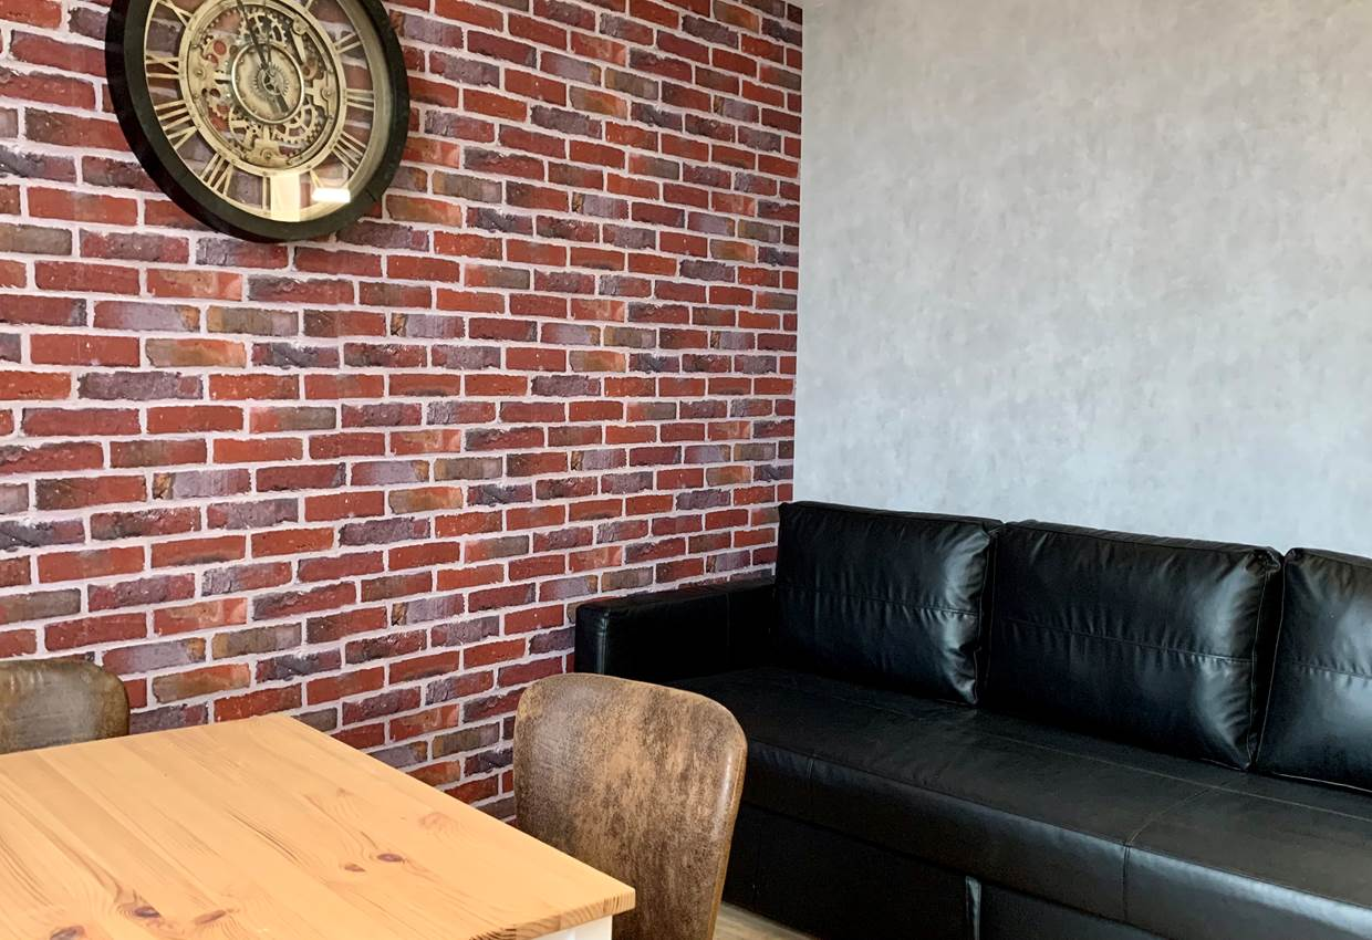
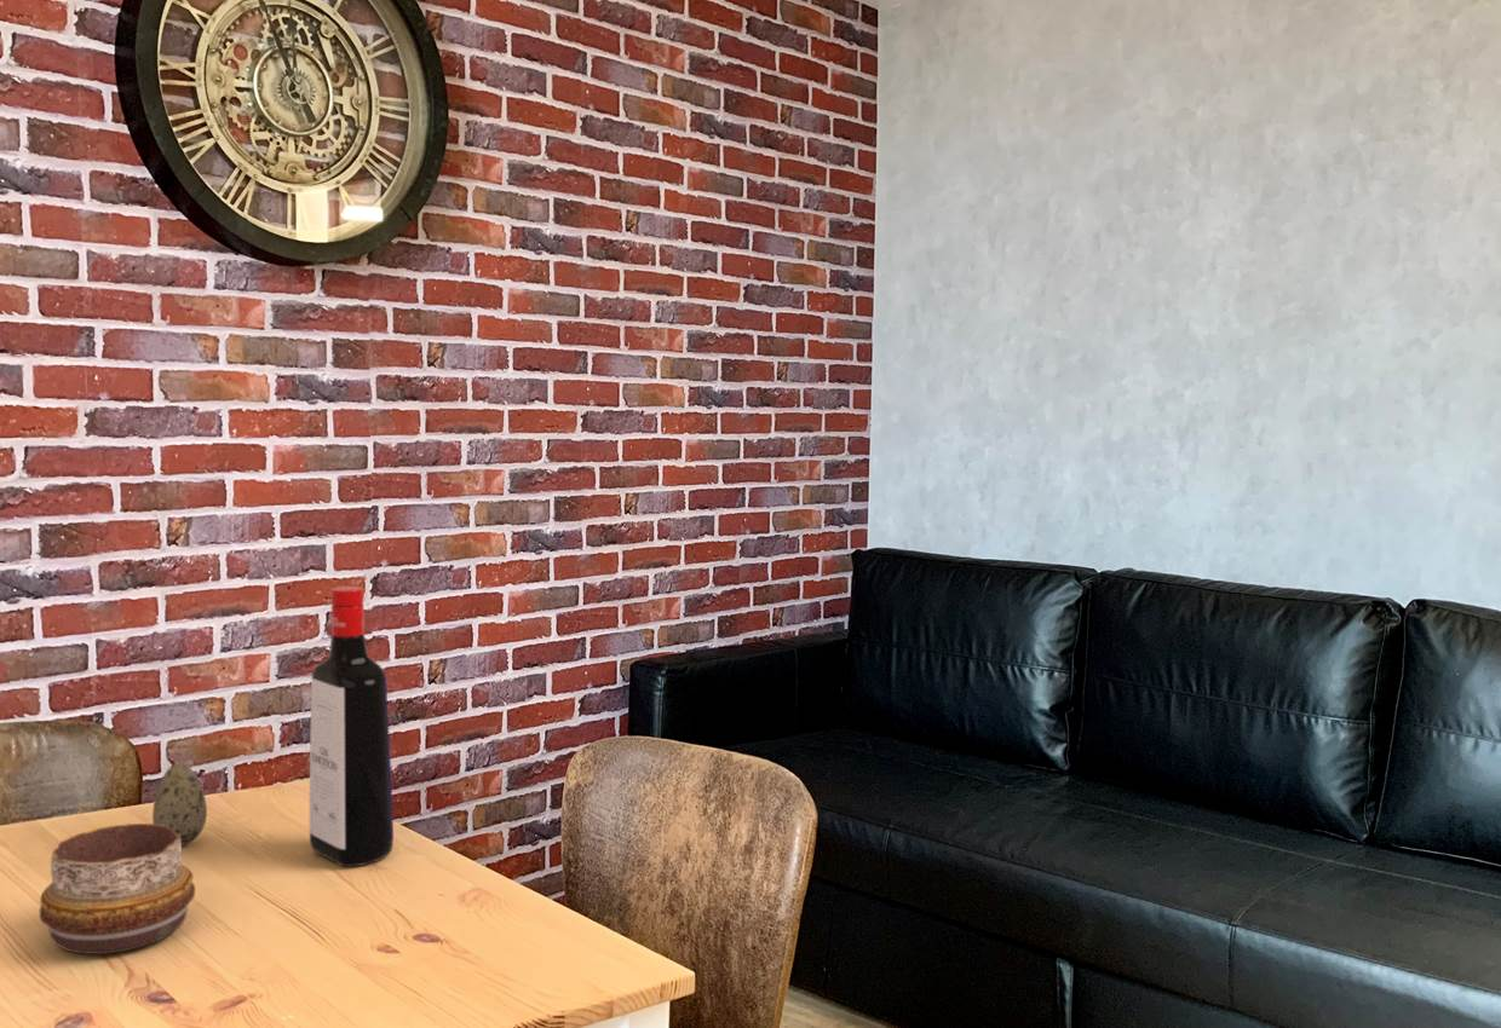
+ liquor bottle [309,585,395,867]
+ decorative egg [151,762,208,847]
+ decorative bowl [39,822,196,955]
